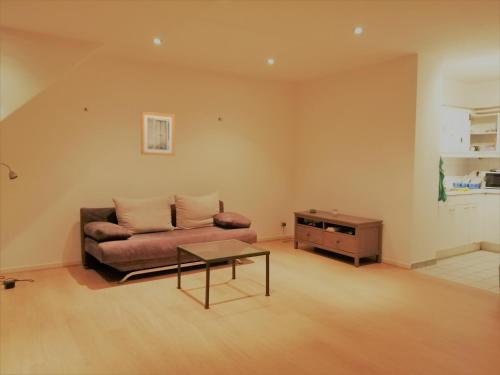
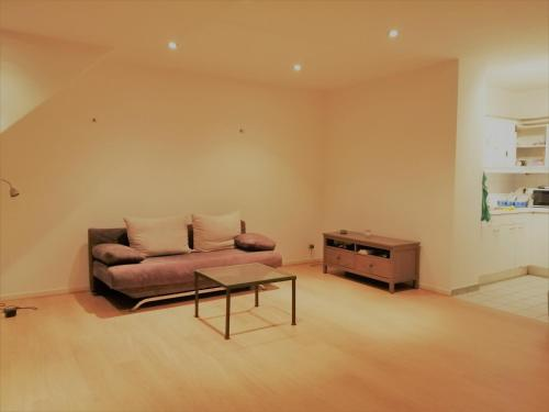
- wall art [140,111,176,157]
